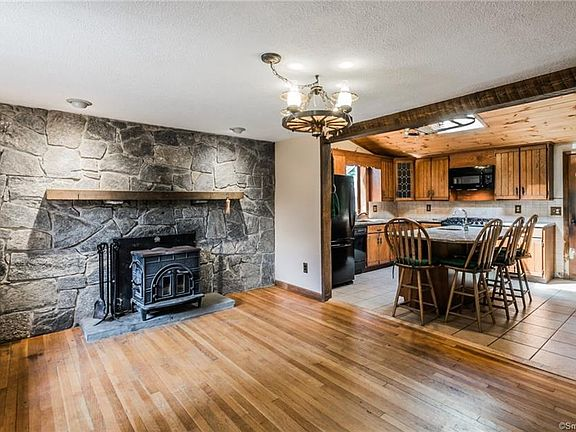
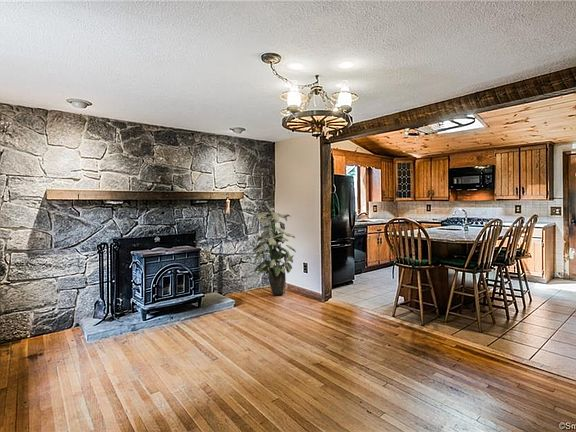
+ indoor plant [252,207,297,296]
